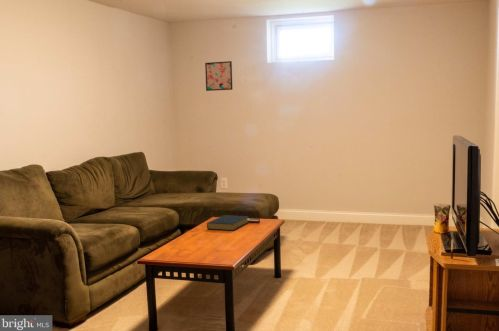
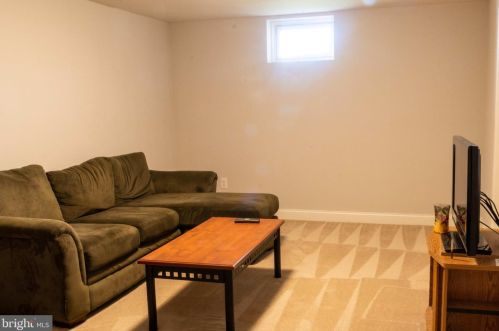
- hardback book [206,214,250,232]
- wall art [204,60,233,92]
